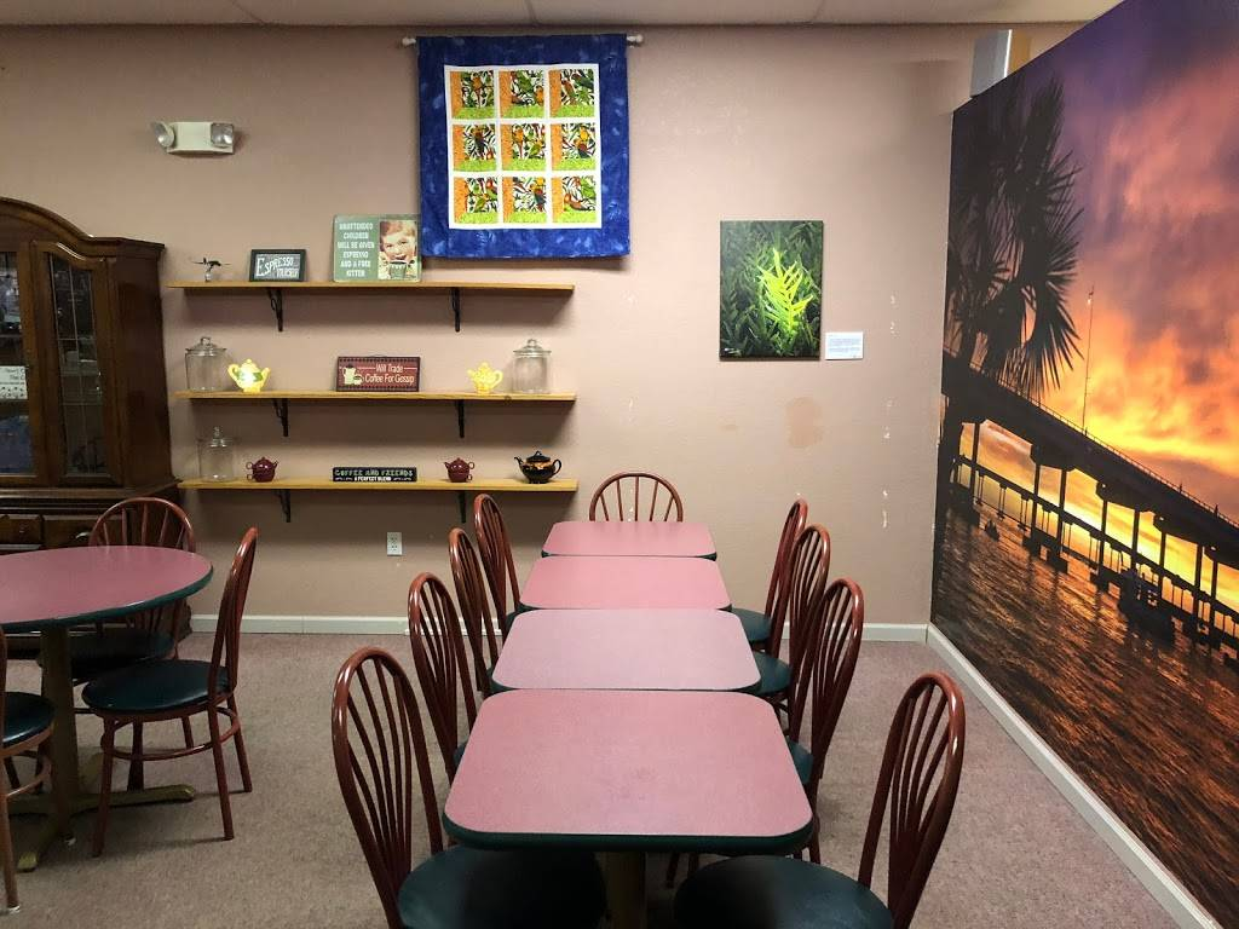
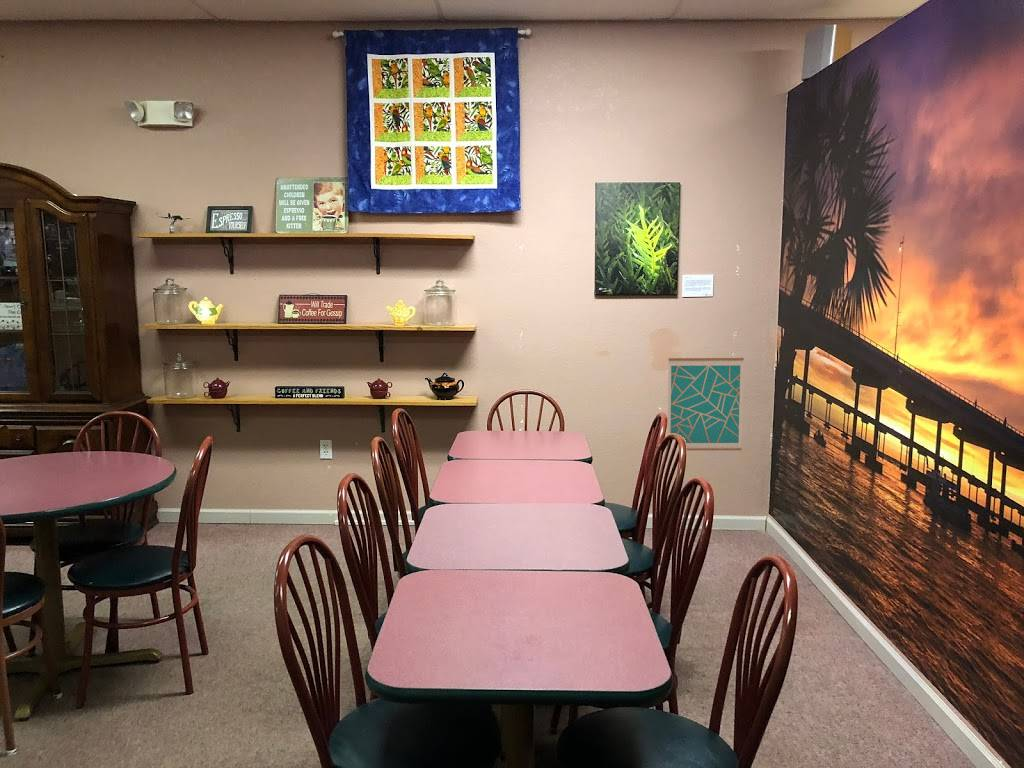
+ wall art [667,357,745,451]
